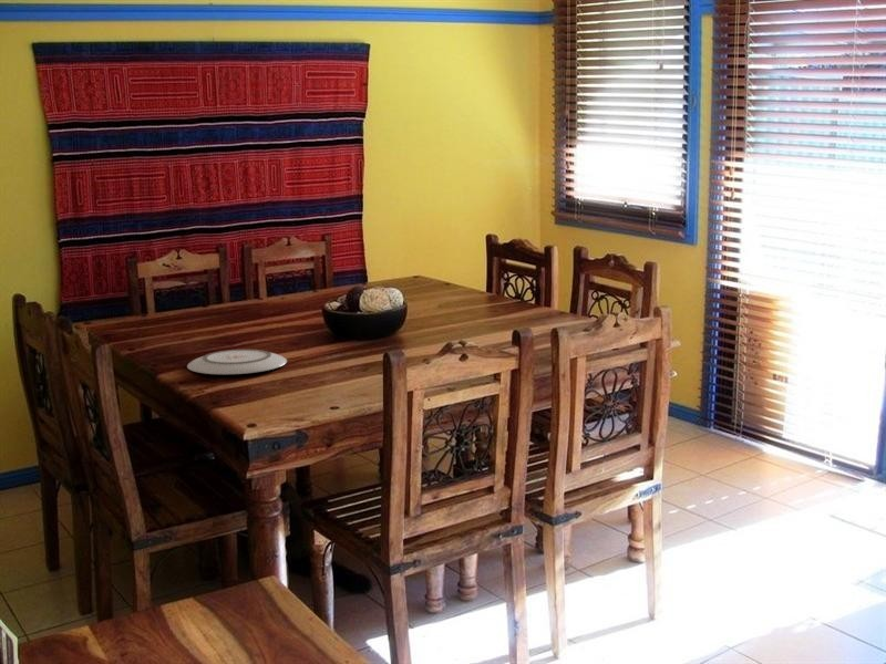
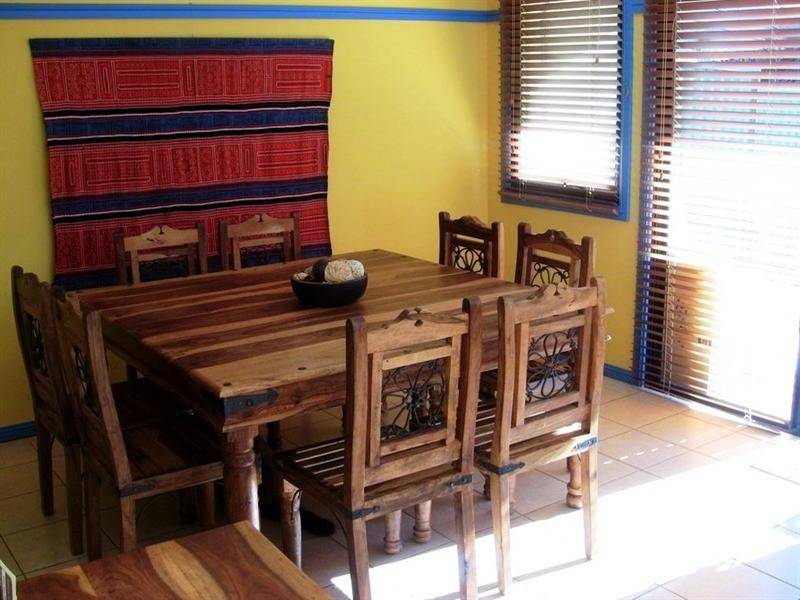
- plate [186,349,288,375]
